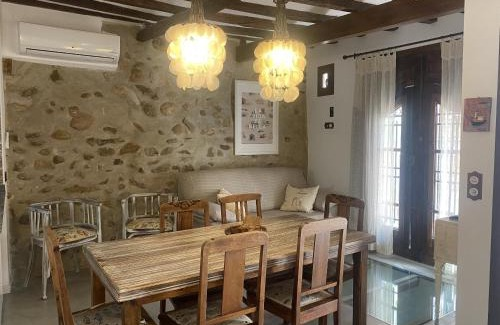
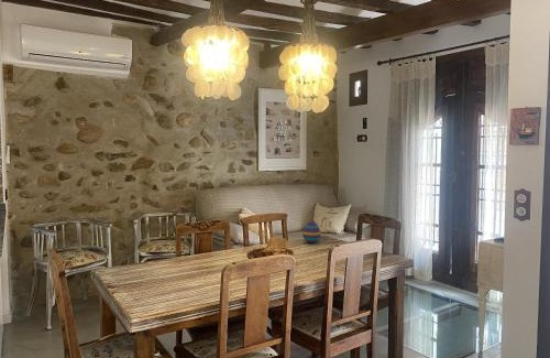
+ decorative egg [301,220,322,243]
